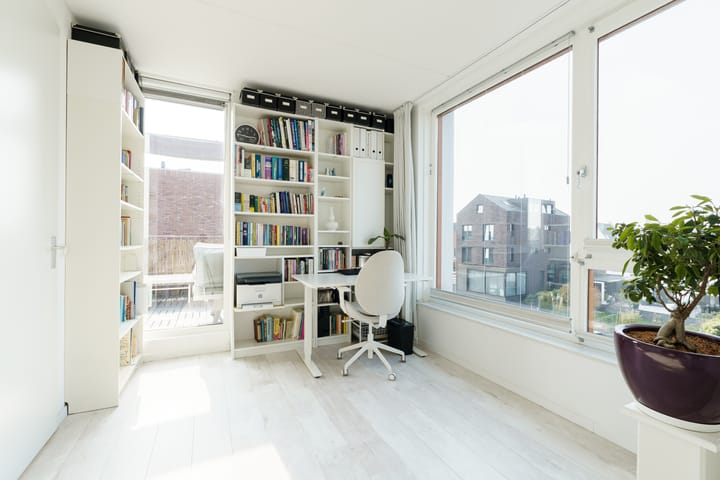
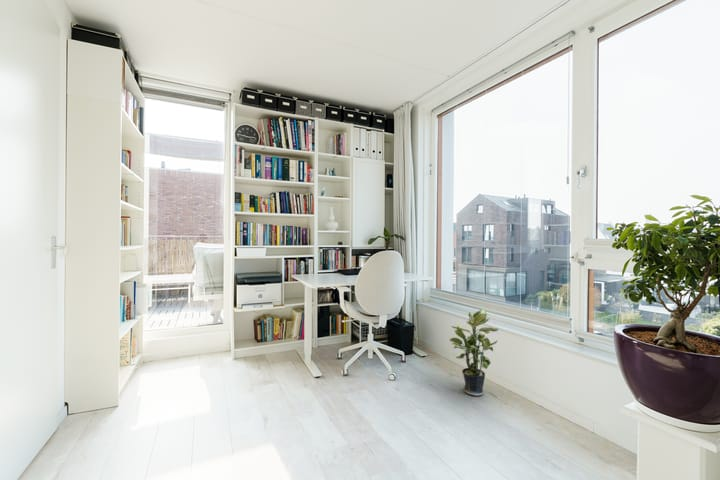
+ potted plant [449,308,499,397]
